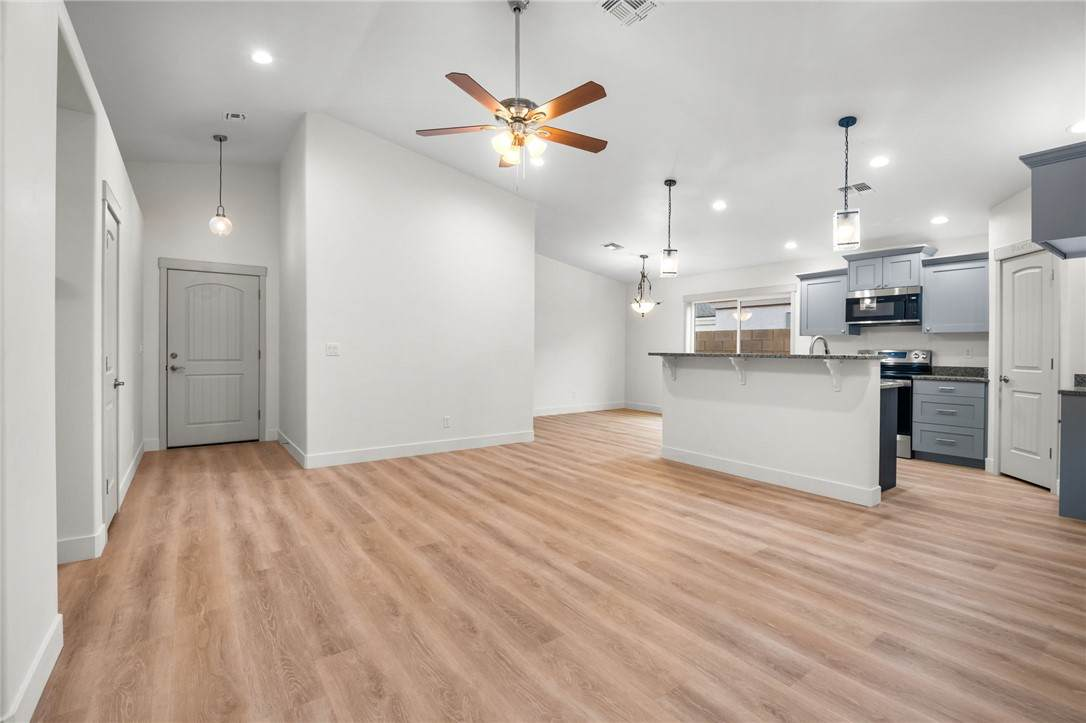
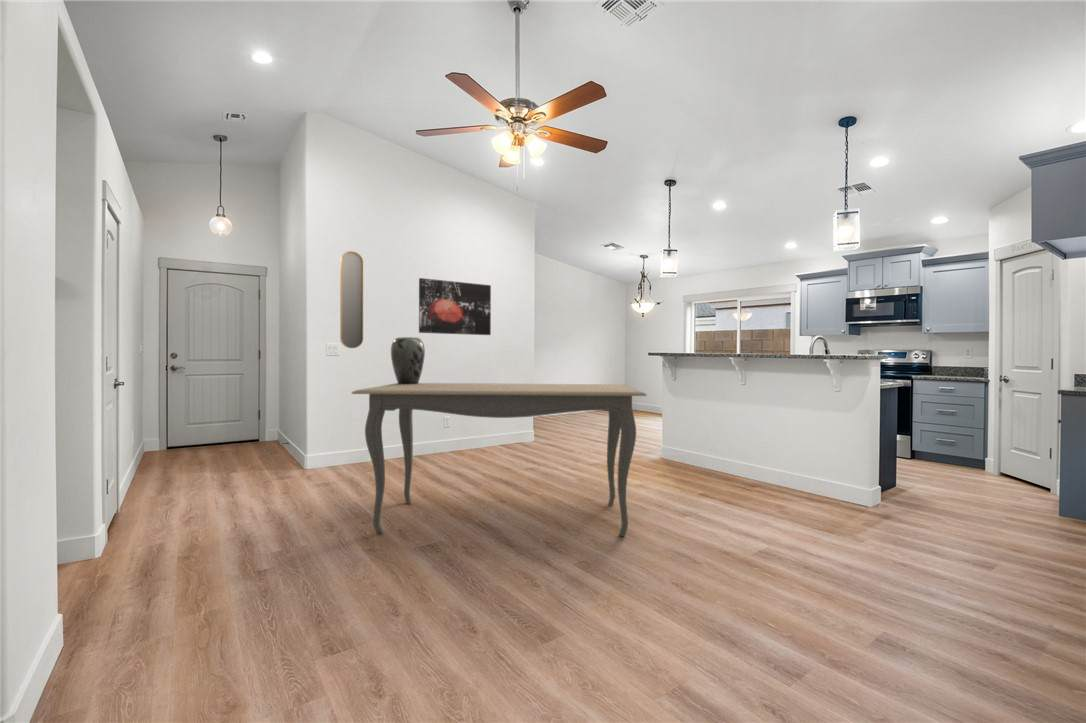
+ wall art [418,277,492,336]
+ home mirror [339,250,364,349]
+ dining table [350,382,648,537]
+ vase [390,336,426,384]
